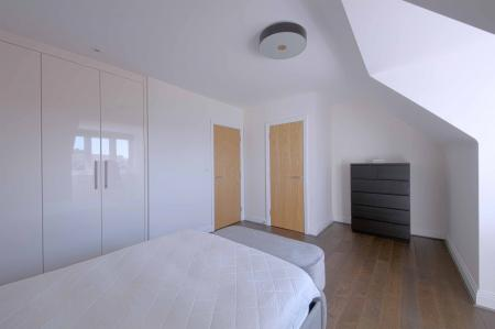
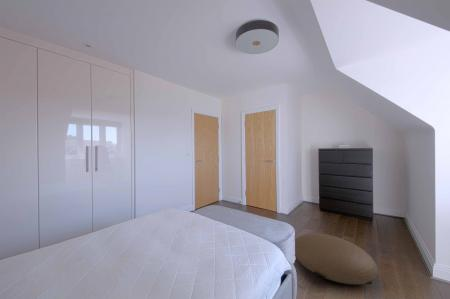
+ pouf [294,232,379,285]
